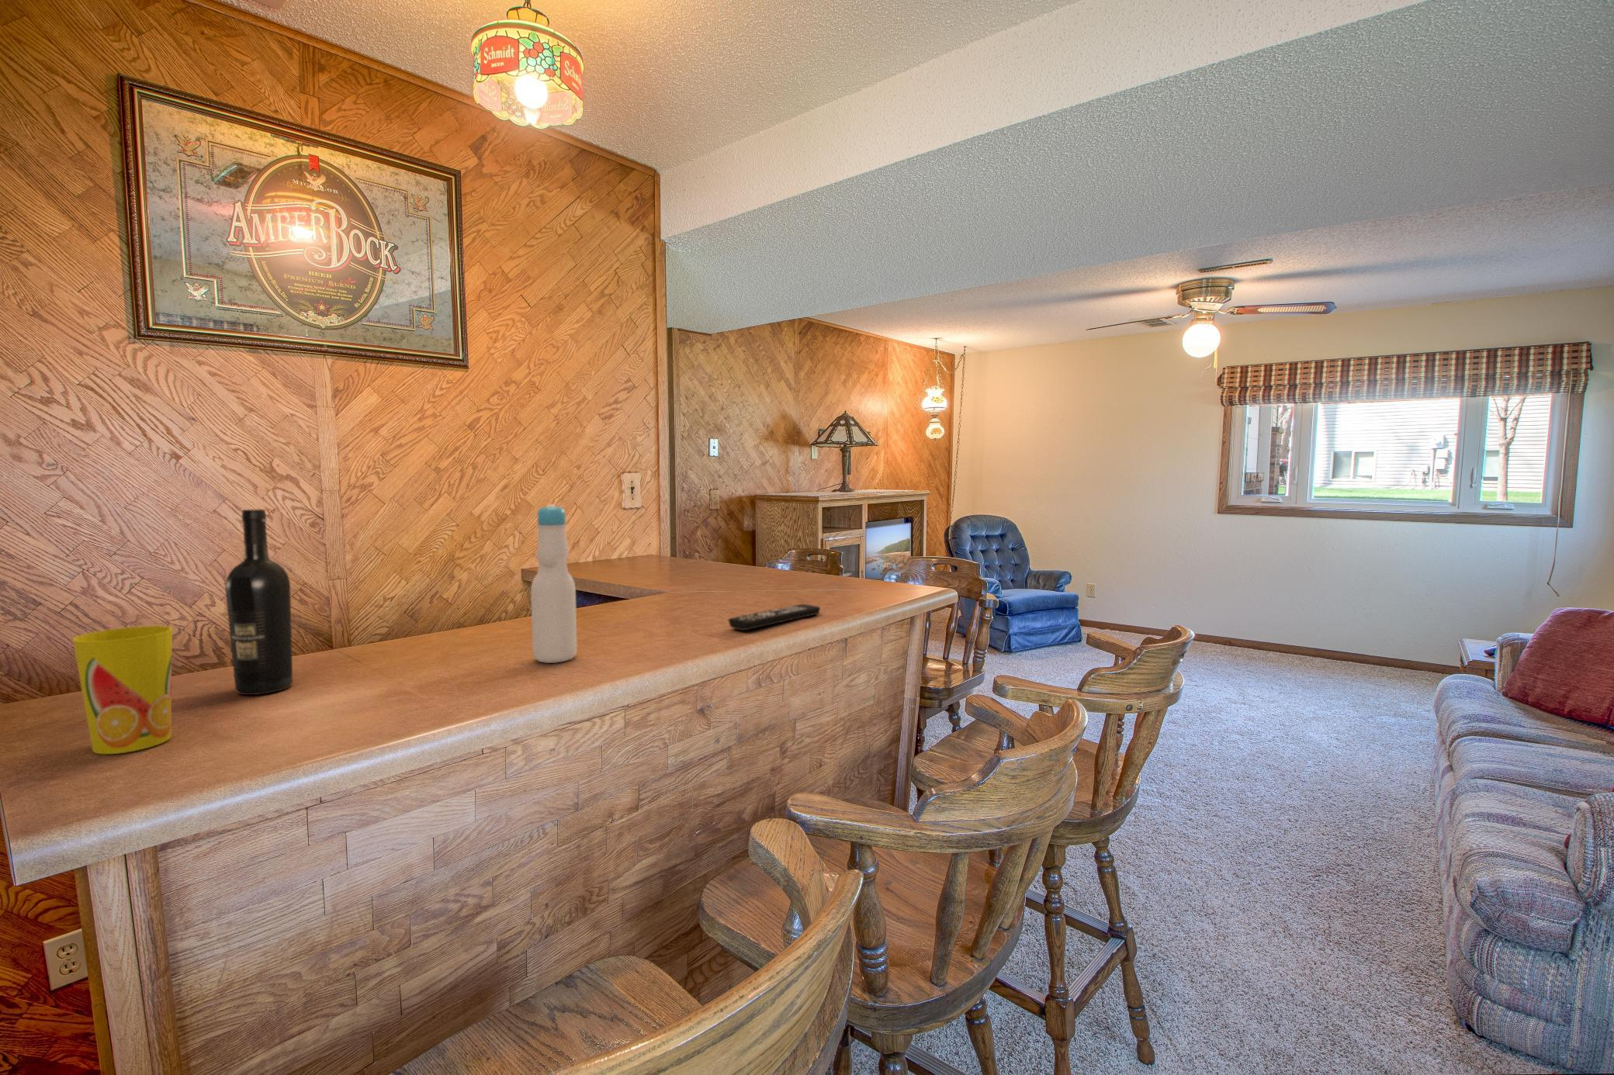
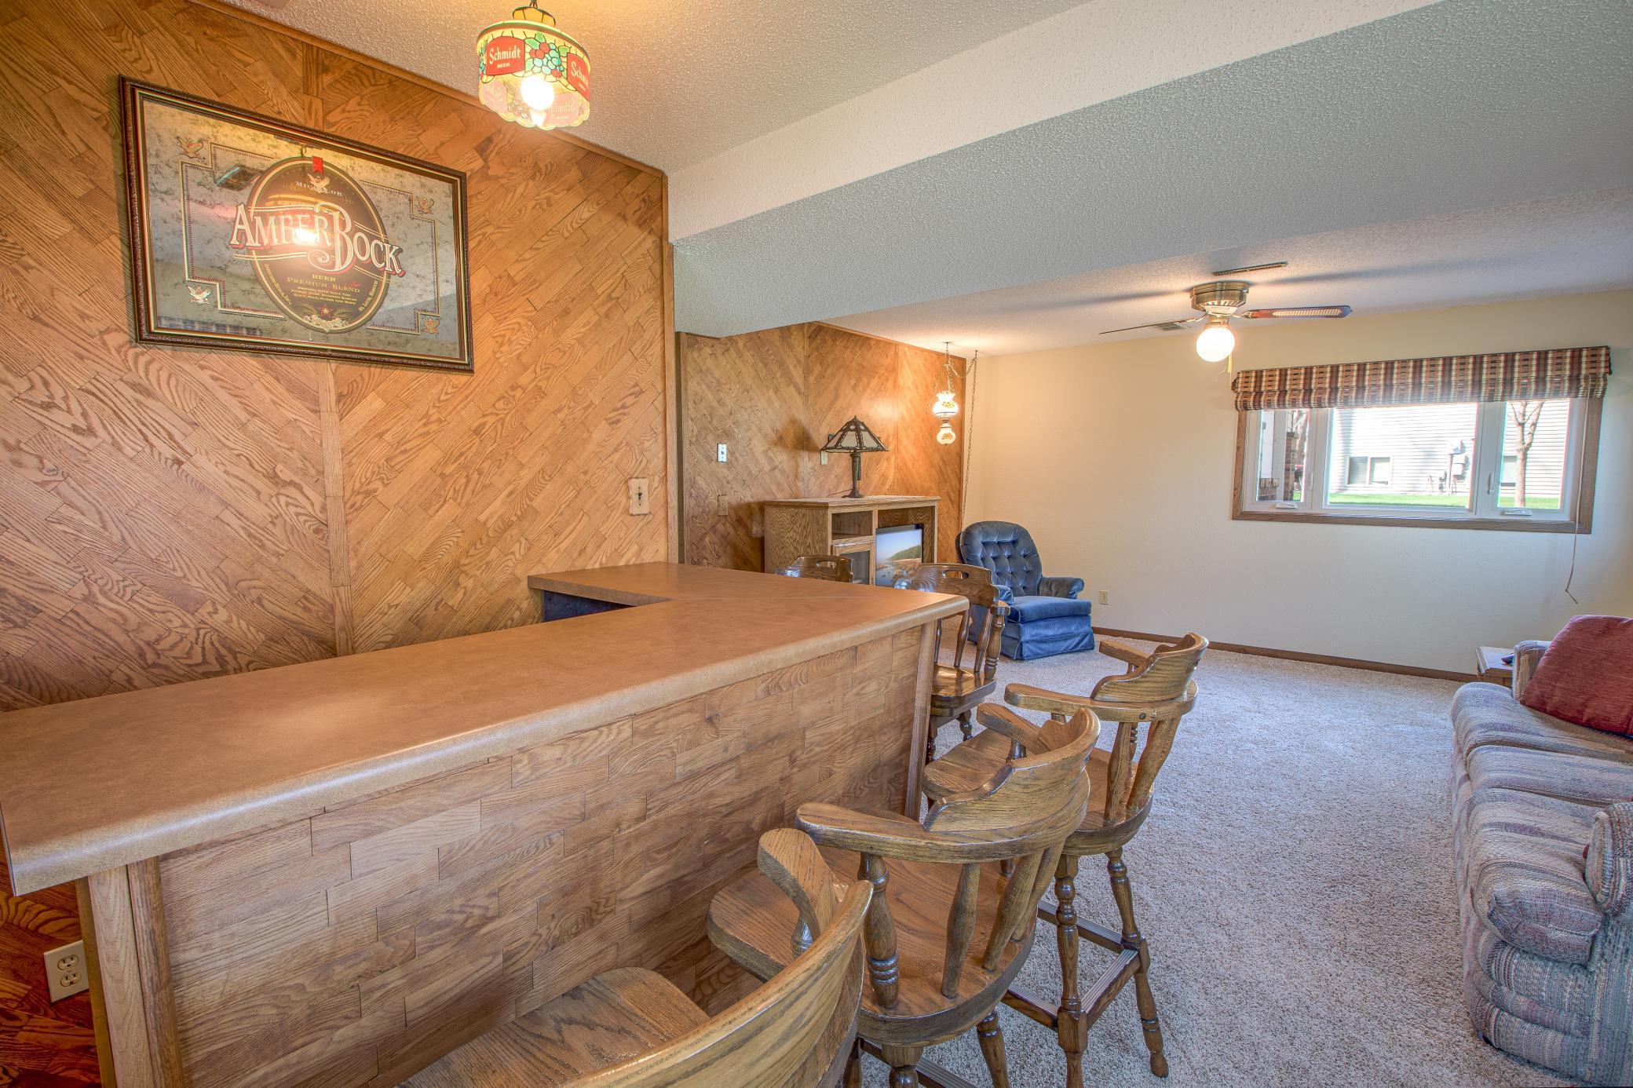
- remote control [728,603,821,631]
- wine bottle [224,509,293,696]
- bottle [530,504,577,663]
- cup [71,625,174,755]
